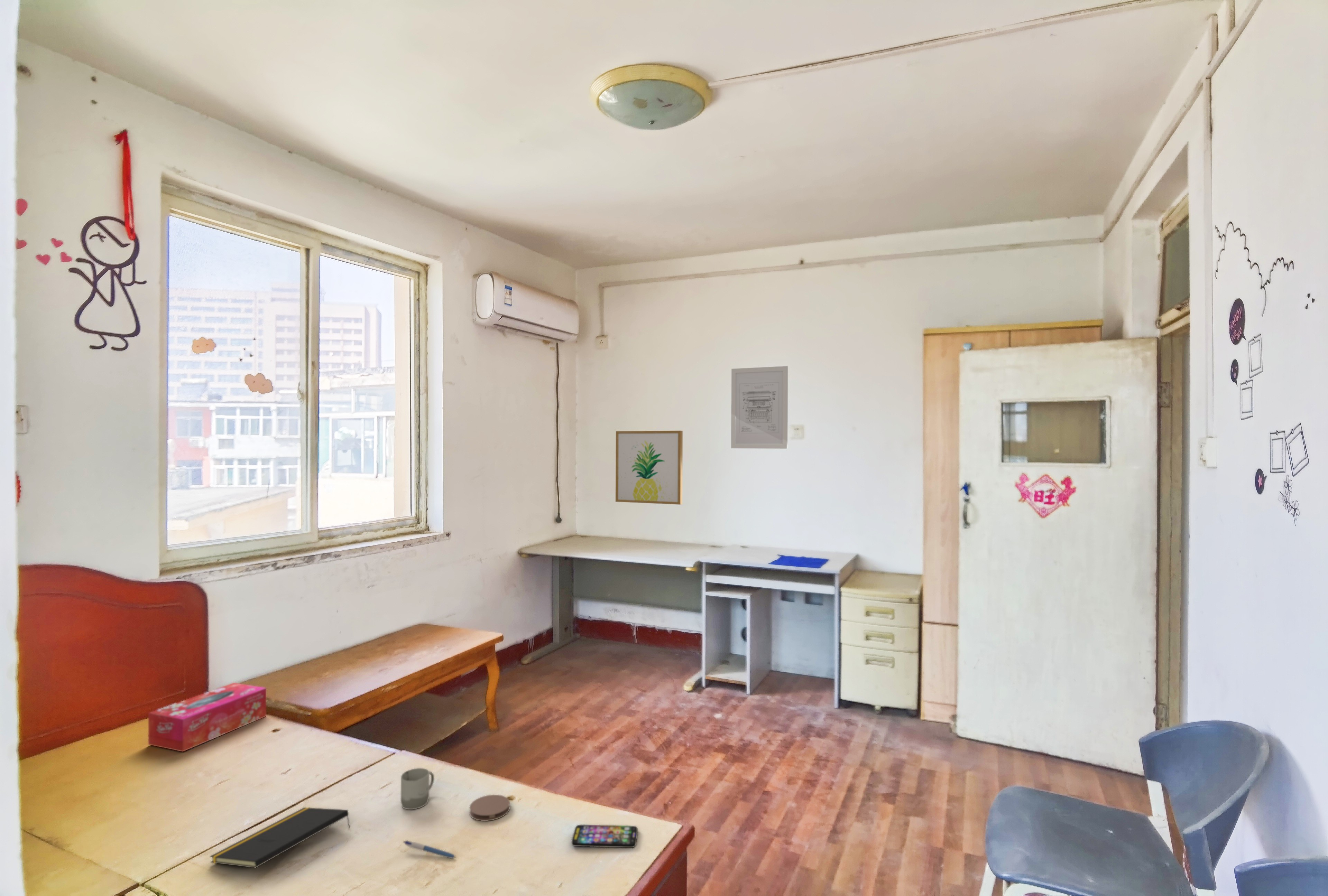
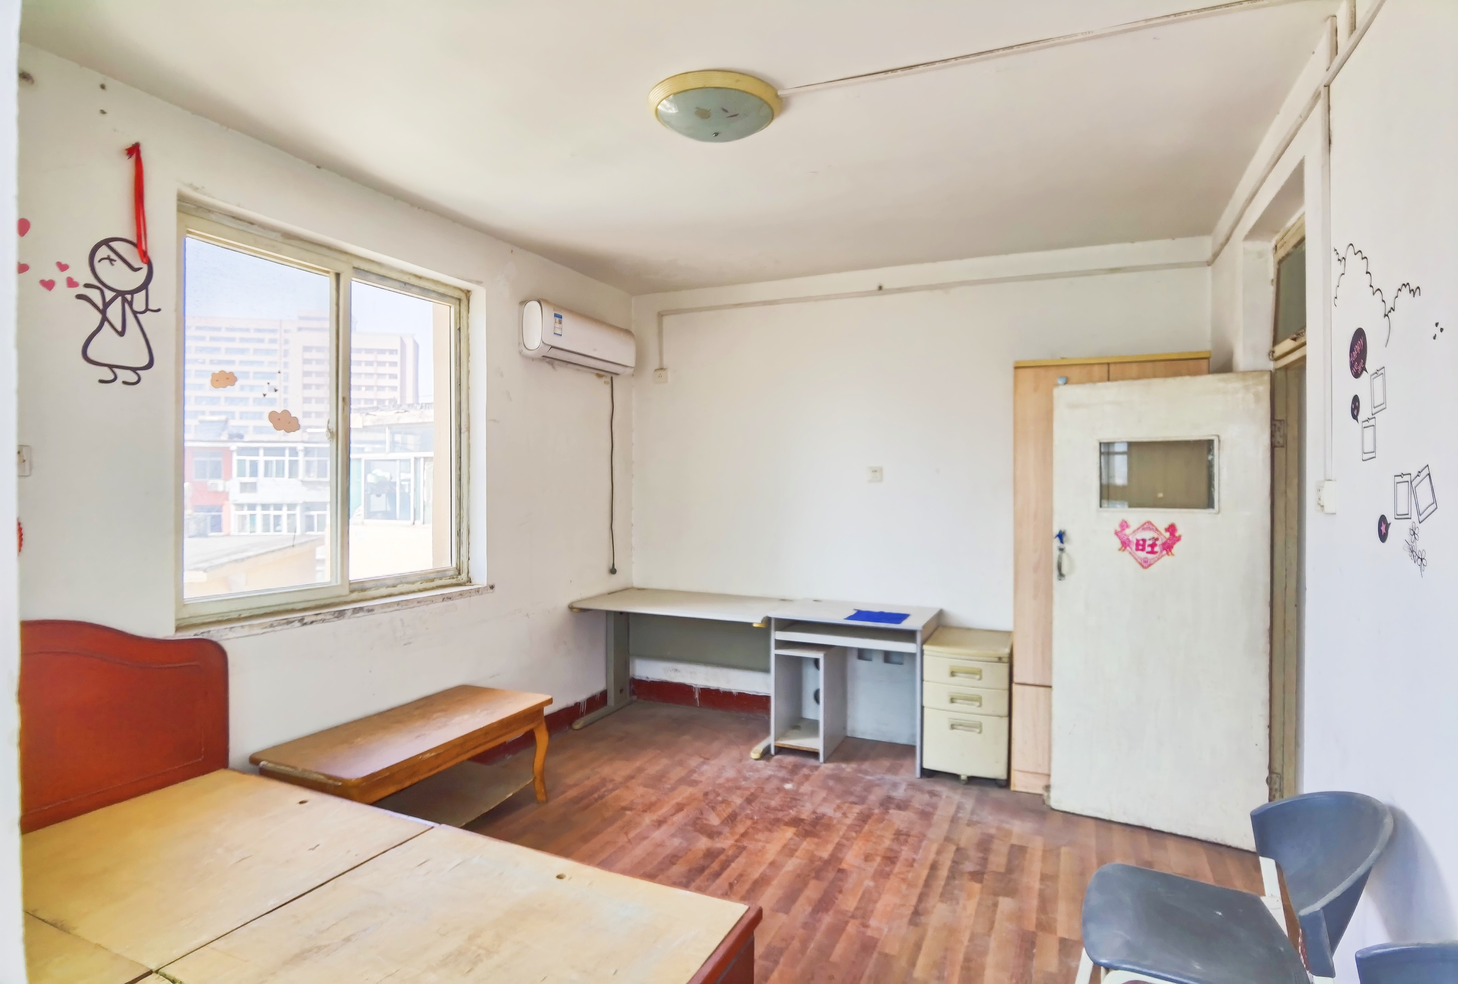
- smartphone [571,824,638,848]
- wall art [615,430,683,505]
- cup [400,768,434,810]
- pen [403,840,456,859]
- tissue box [148,682,267,752]
- notepad [210,807,350,868]
- coaster [469,794,510,821]
- wall art [731,366,788,449]
